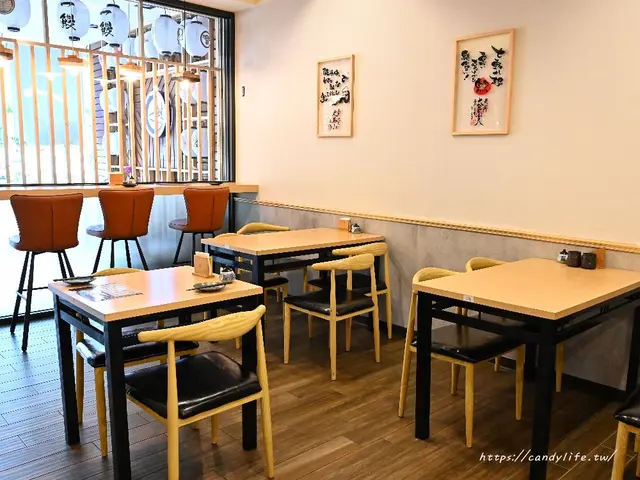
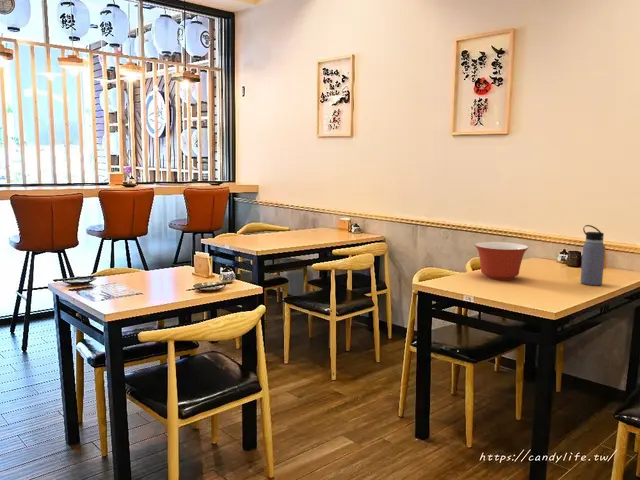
+ water bottle [580,224,606,287]
+ mixing bowl [474,241,530,281]
